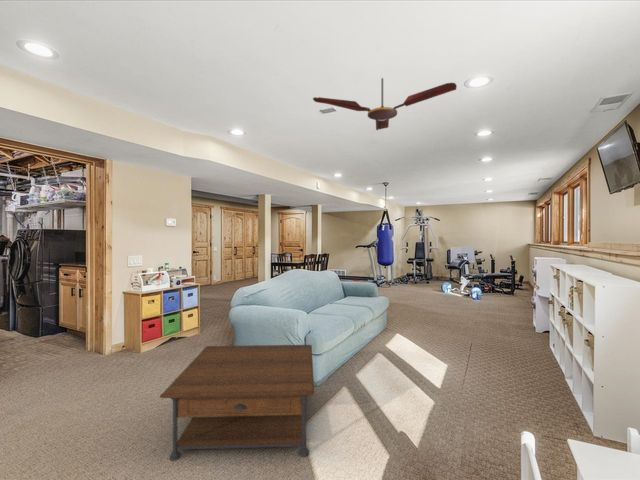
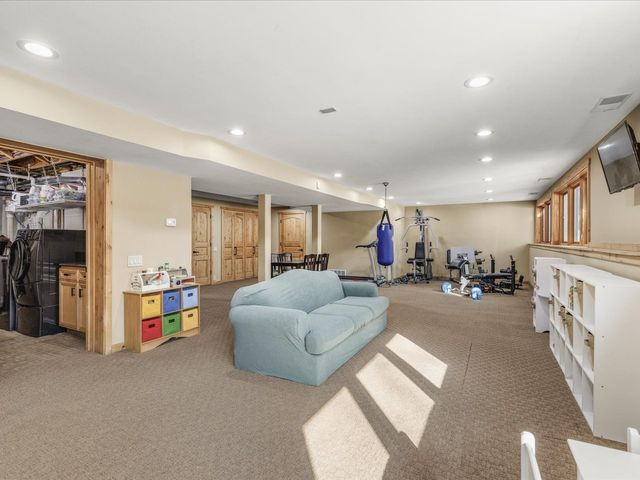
- ceiling fan [312,77,458,131]
- coffee table [159,344,315,462]
